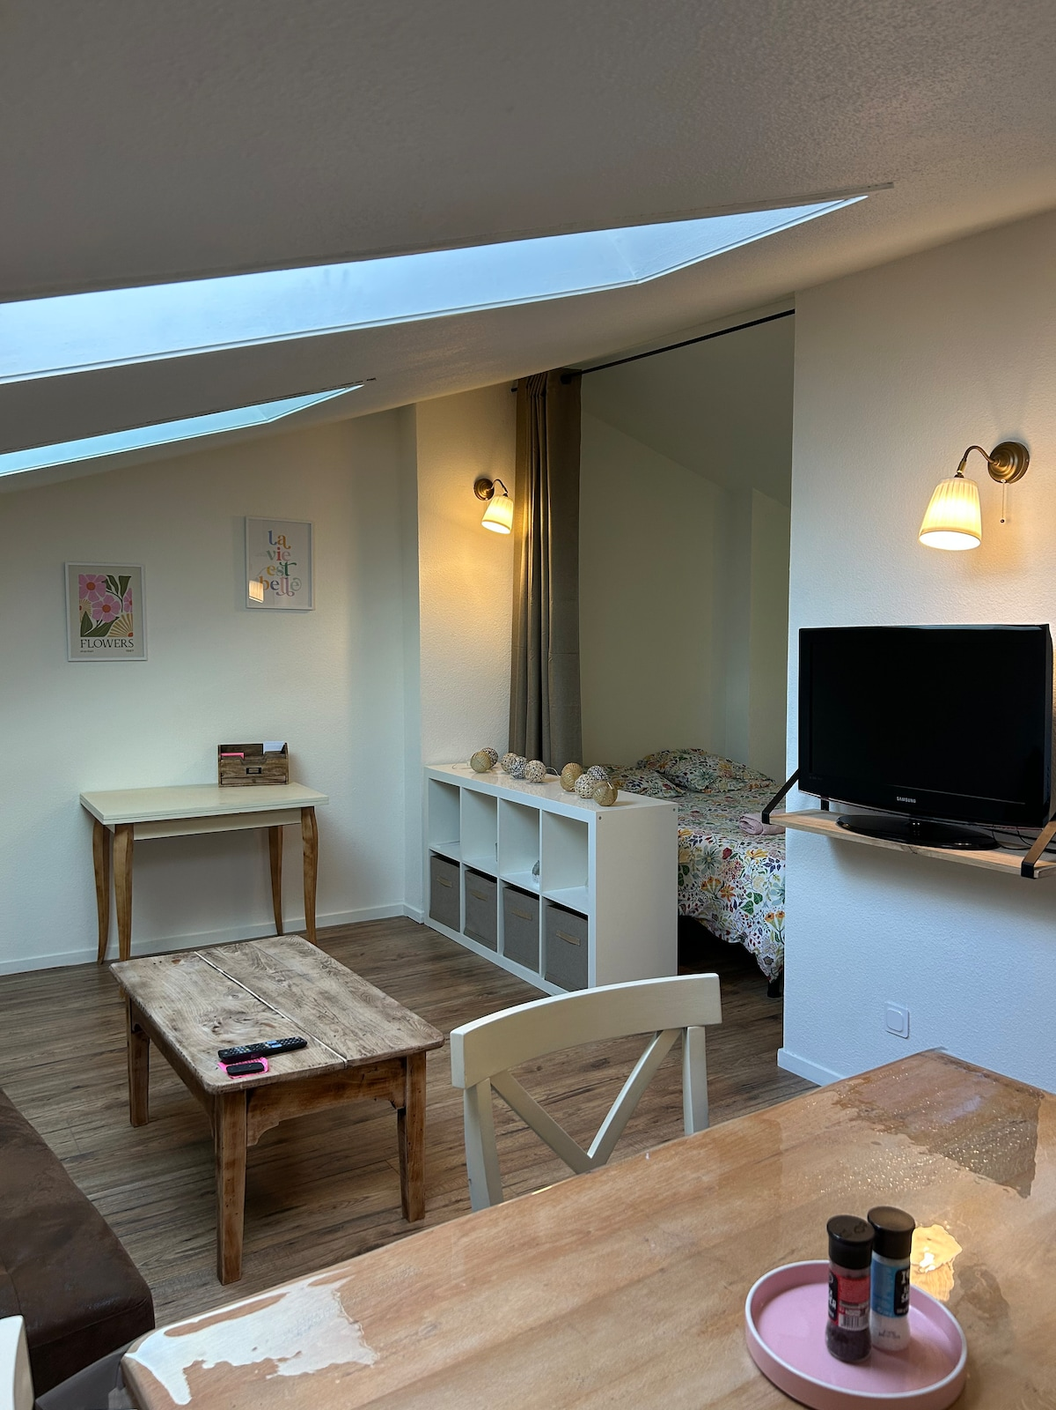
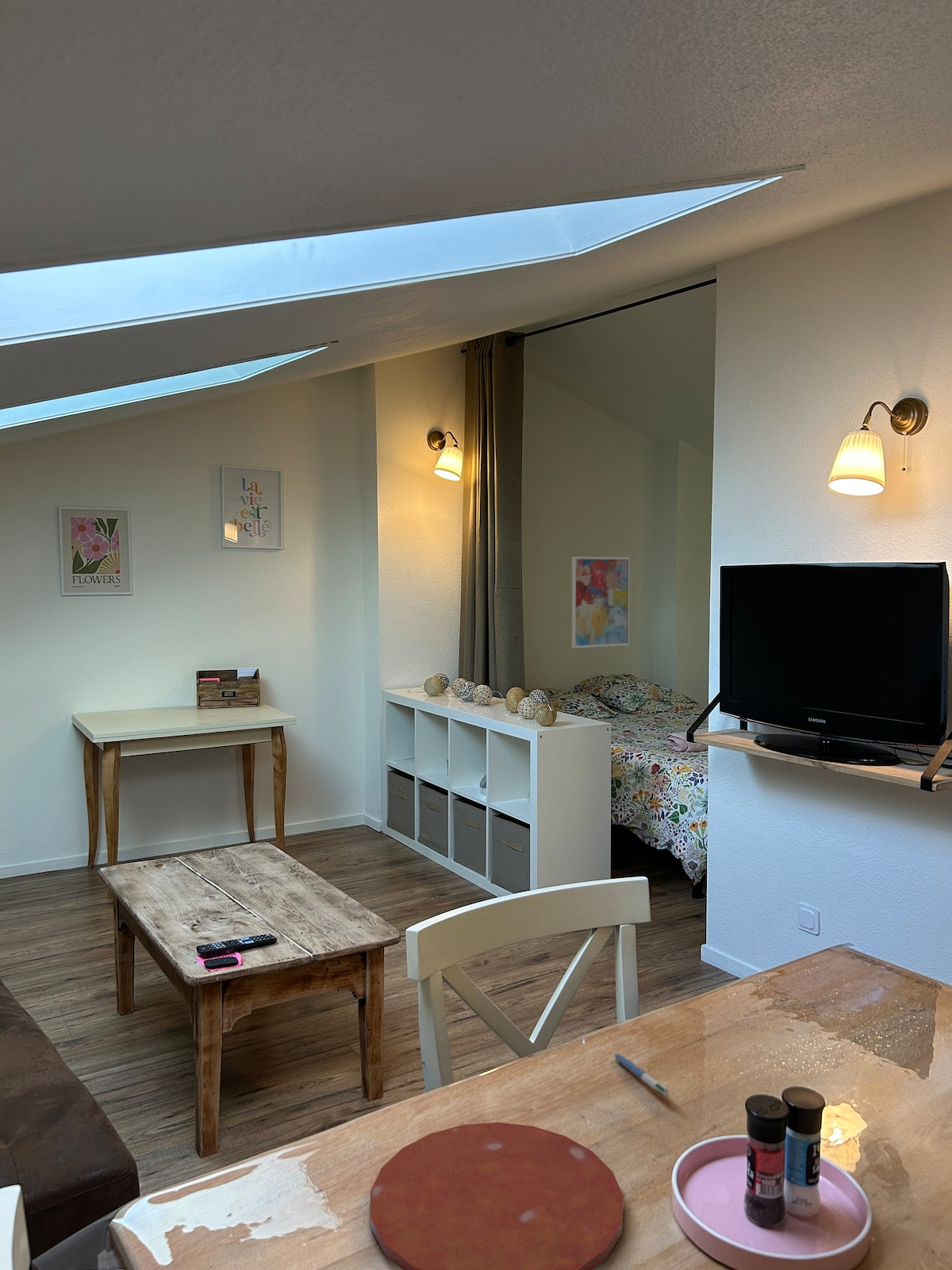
+ plate [370,1122,624,1270]
+ wall art [571,556,631,648]
+ pen [613,1053,670,1097]
